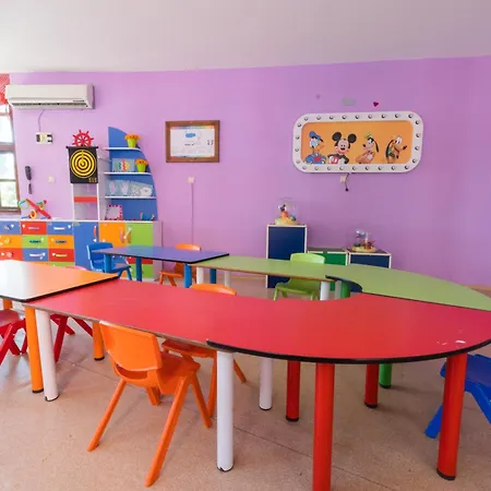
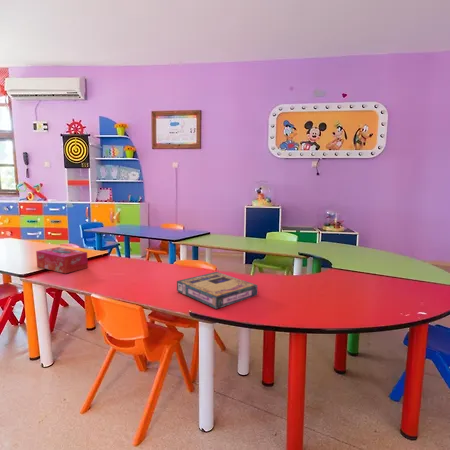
+ tissue box [35,246,89,275]
+ video game box [176,271,259,310]
